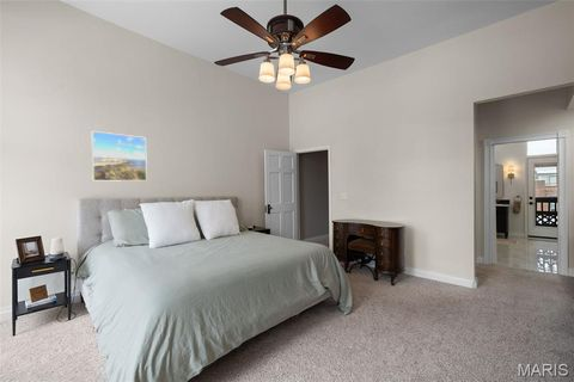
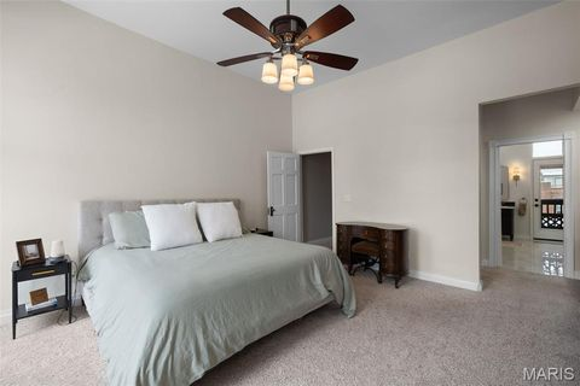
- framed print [91,130,148,183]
